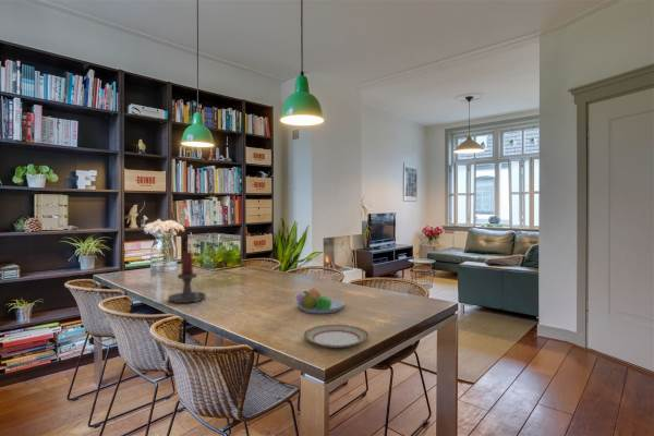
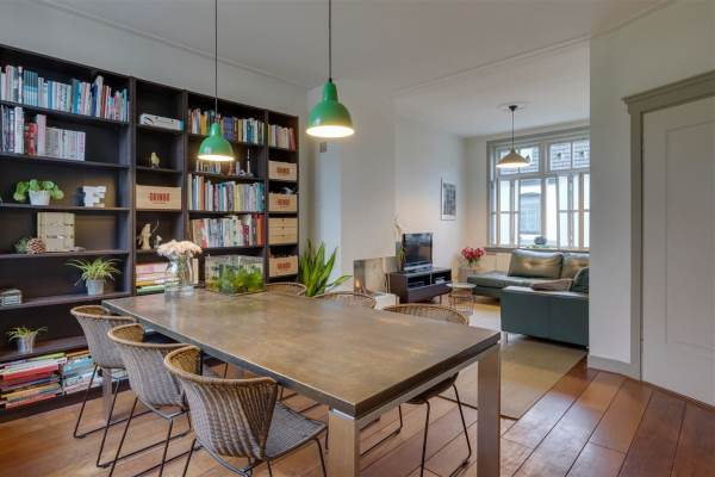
- candle holder [167,251,207,304]
- fruit bowl [295,288,347,315]
- plate [303,324,370,349]
